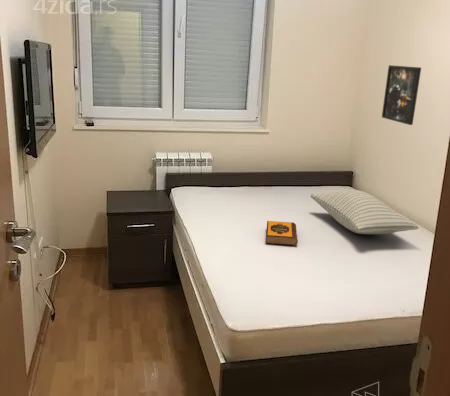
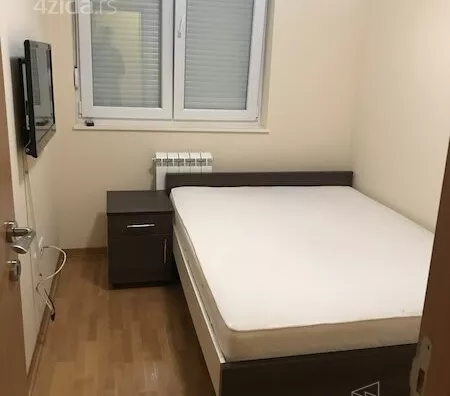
- hardback book [265,220,299,247]
- pillow [309,189,419,235]
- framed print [381,64,422,126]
